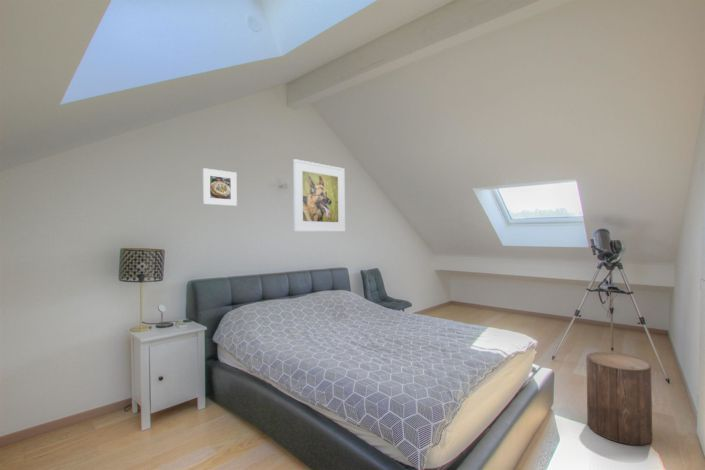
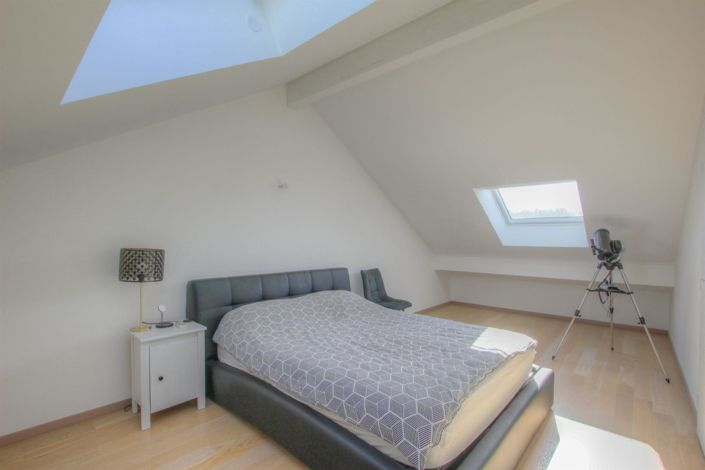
- stool [585,351,653,446]
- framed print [292,158,346,233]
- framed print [202,167,238,207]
